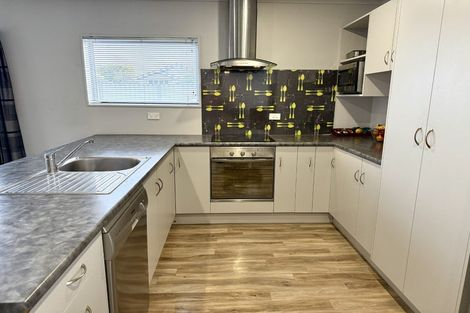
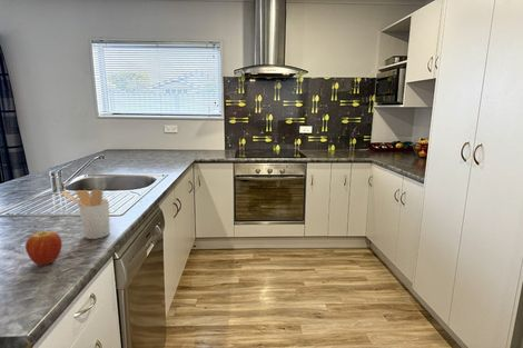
+ utensil holder [61,188,111,240]
+ fruit [24,229,62,266]
